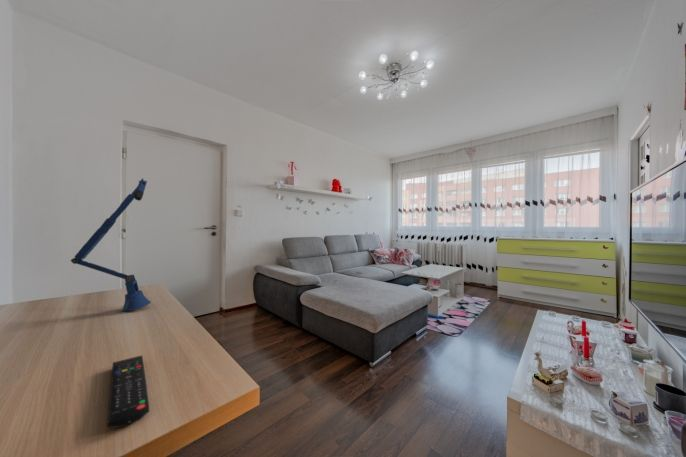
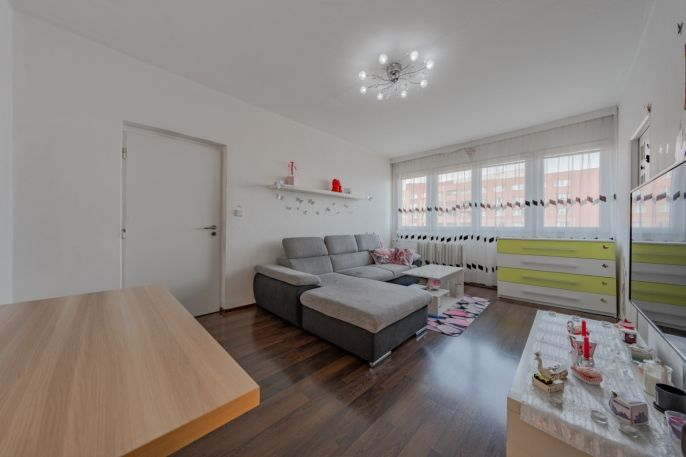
- desk lamp [70,177,152,312]
- remote control [107,354,150,429]
